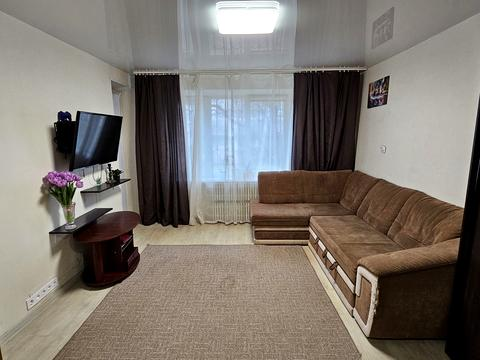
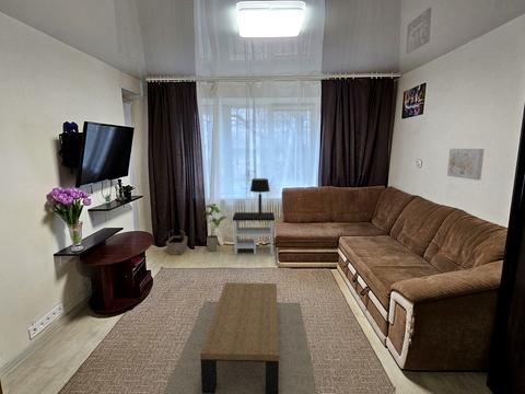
+ side table [232,211,276,256]
+ table lamp [249,177,271,217]
+ coffee table [163,281,317,394]
+ house plant [202,202,228,252]
+ wall art [446,148,486,181]
+ basket [165,230,188,256]
